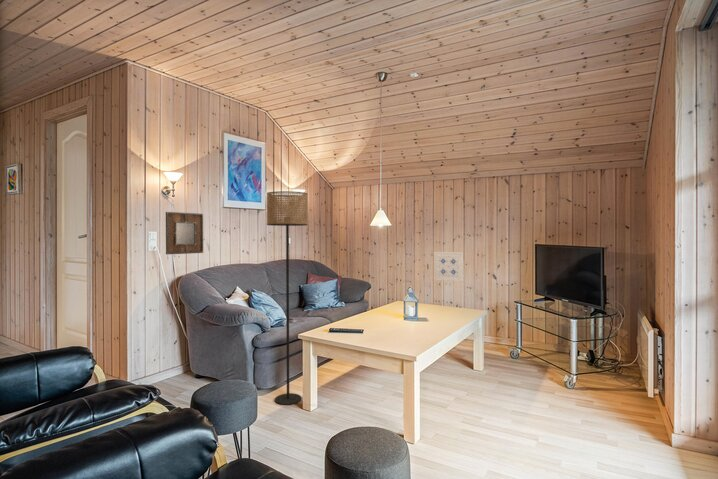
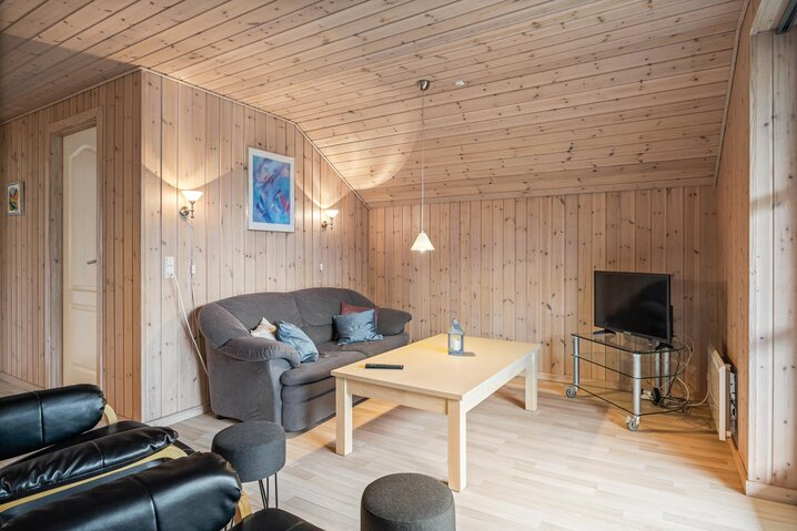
- floor lamp [266,190,309,406]
- home mirror [165,211,204,255]
- wall art [433,251,464,282]
